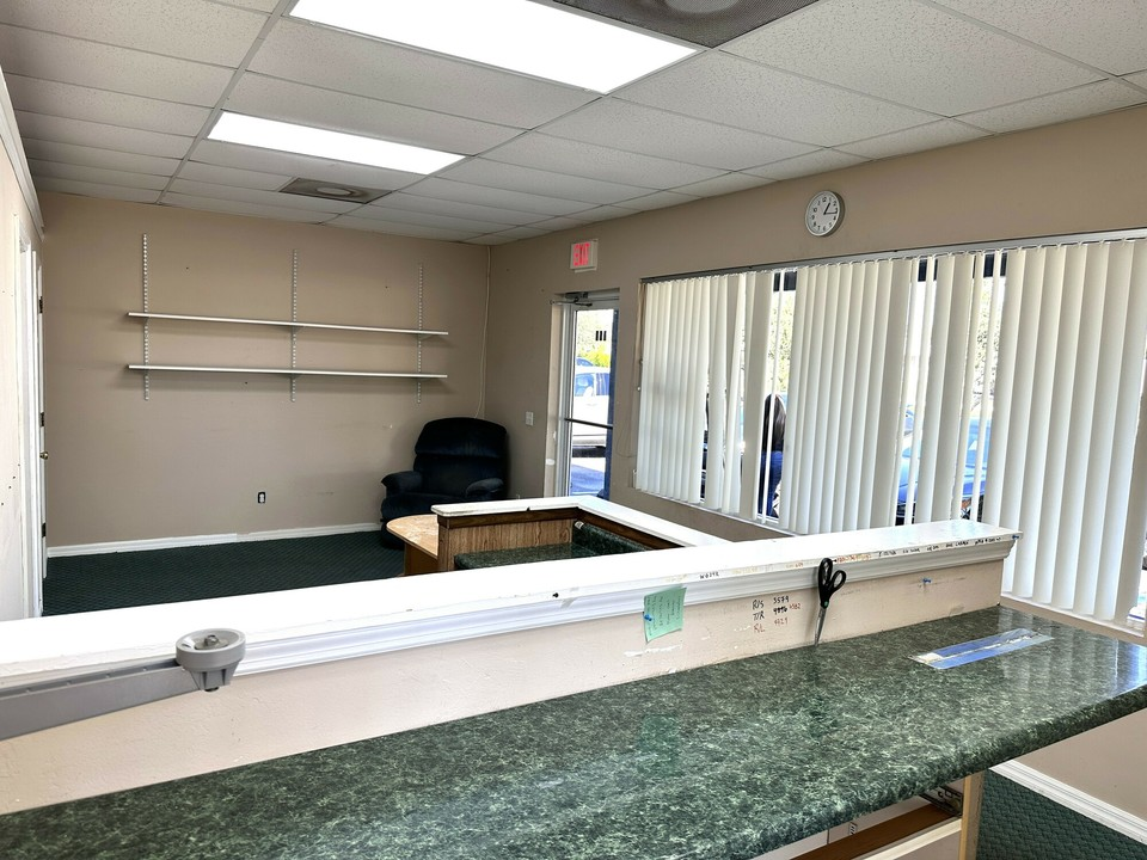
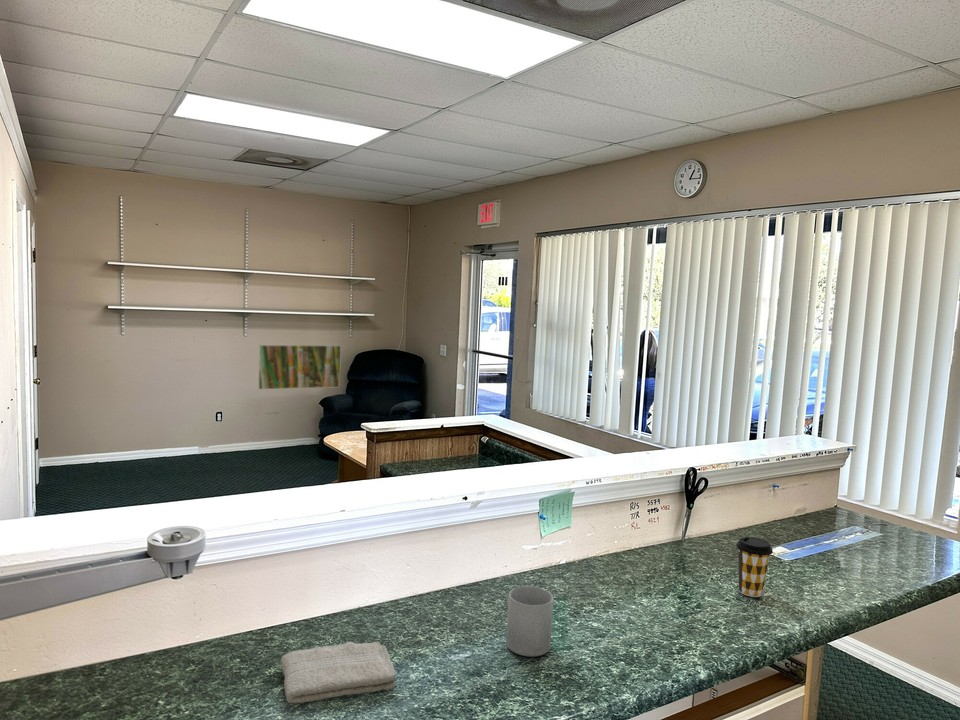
+ washcloth [280,641,398,704]
+ coffee cup [736,536,774,598]
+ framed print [257,344,342,390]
+ mug [505,585,554,658]
